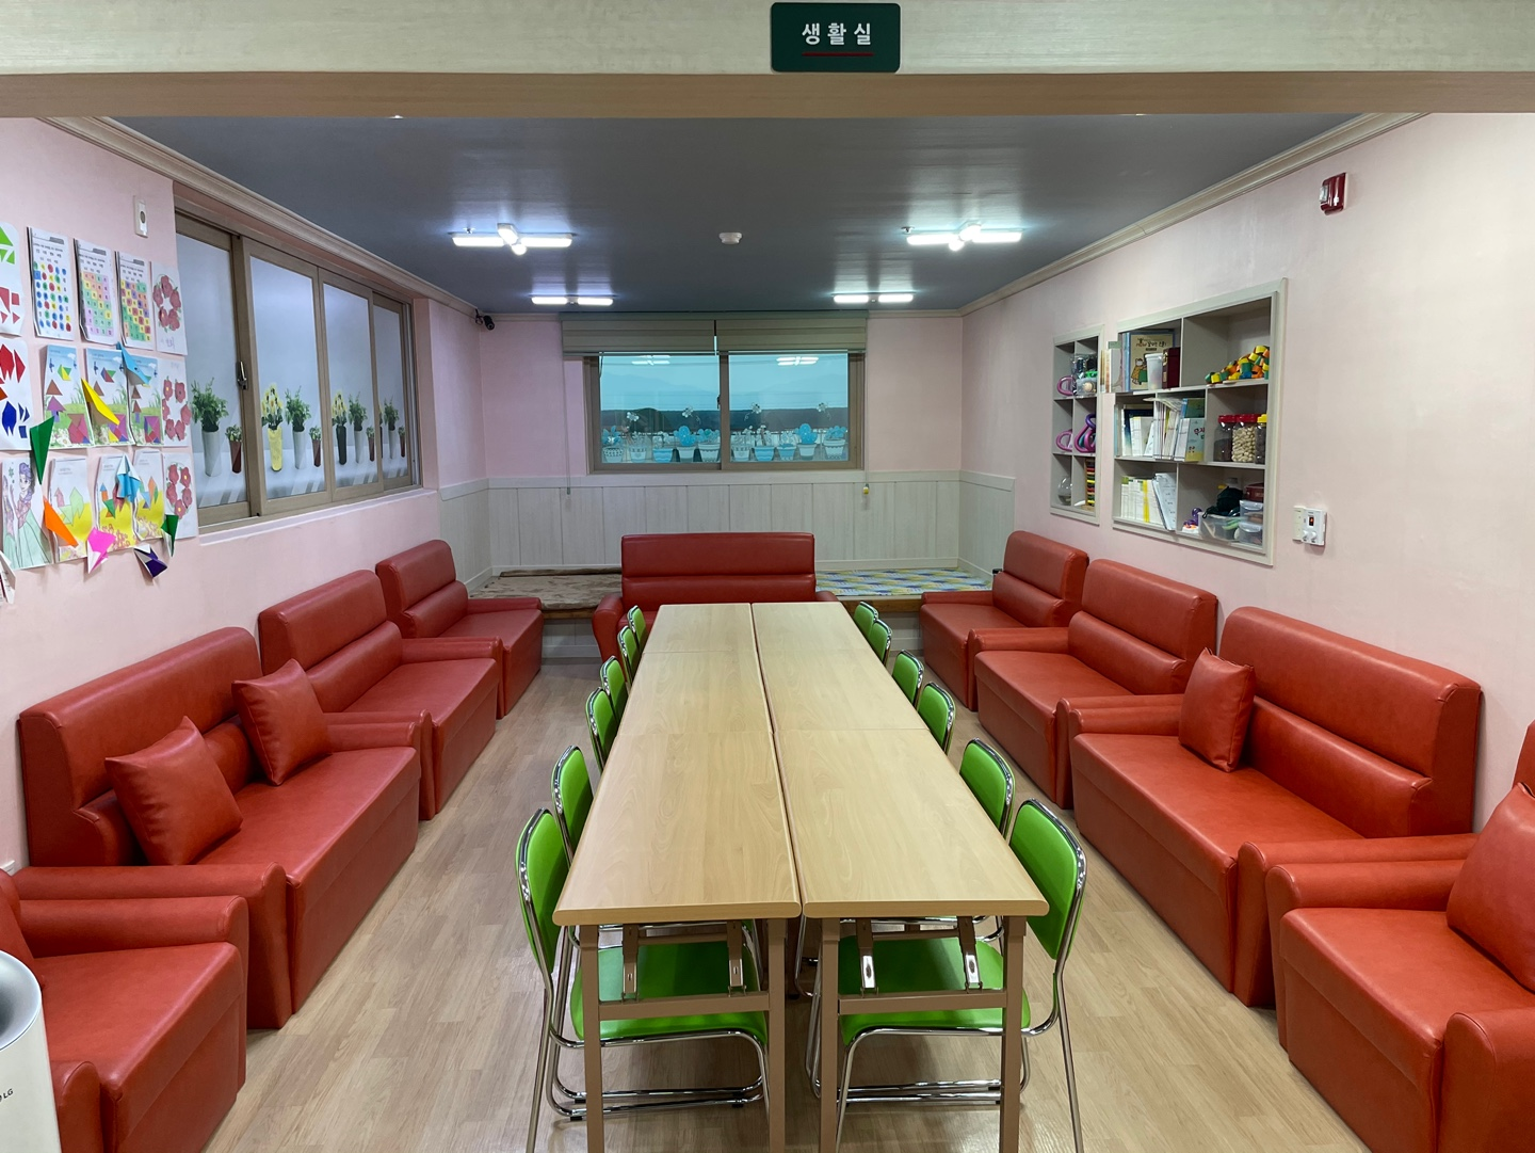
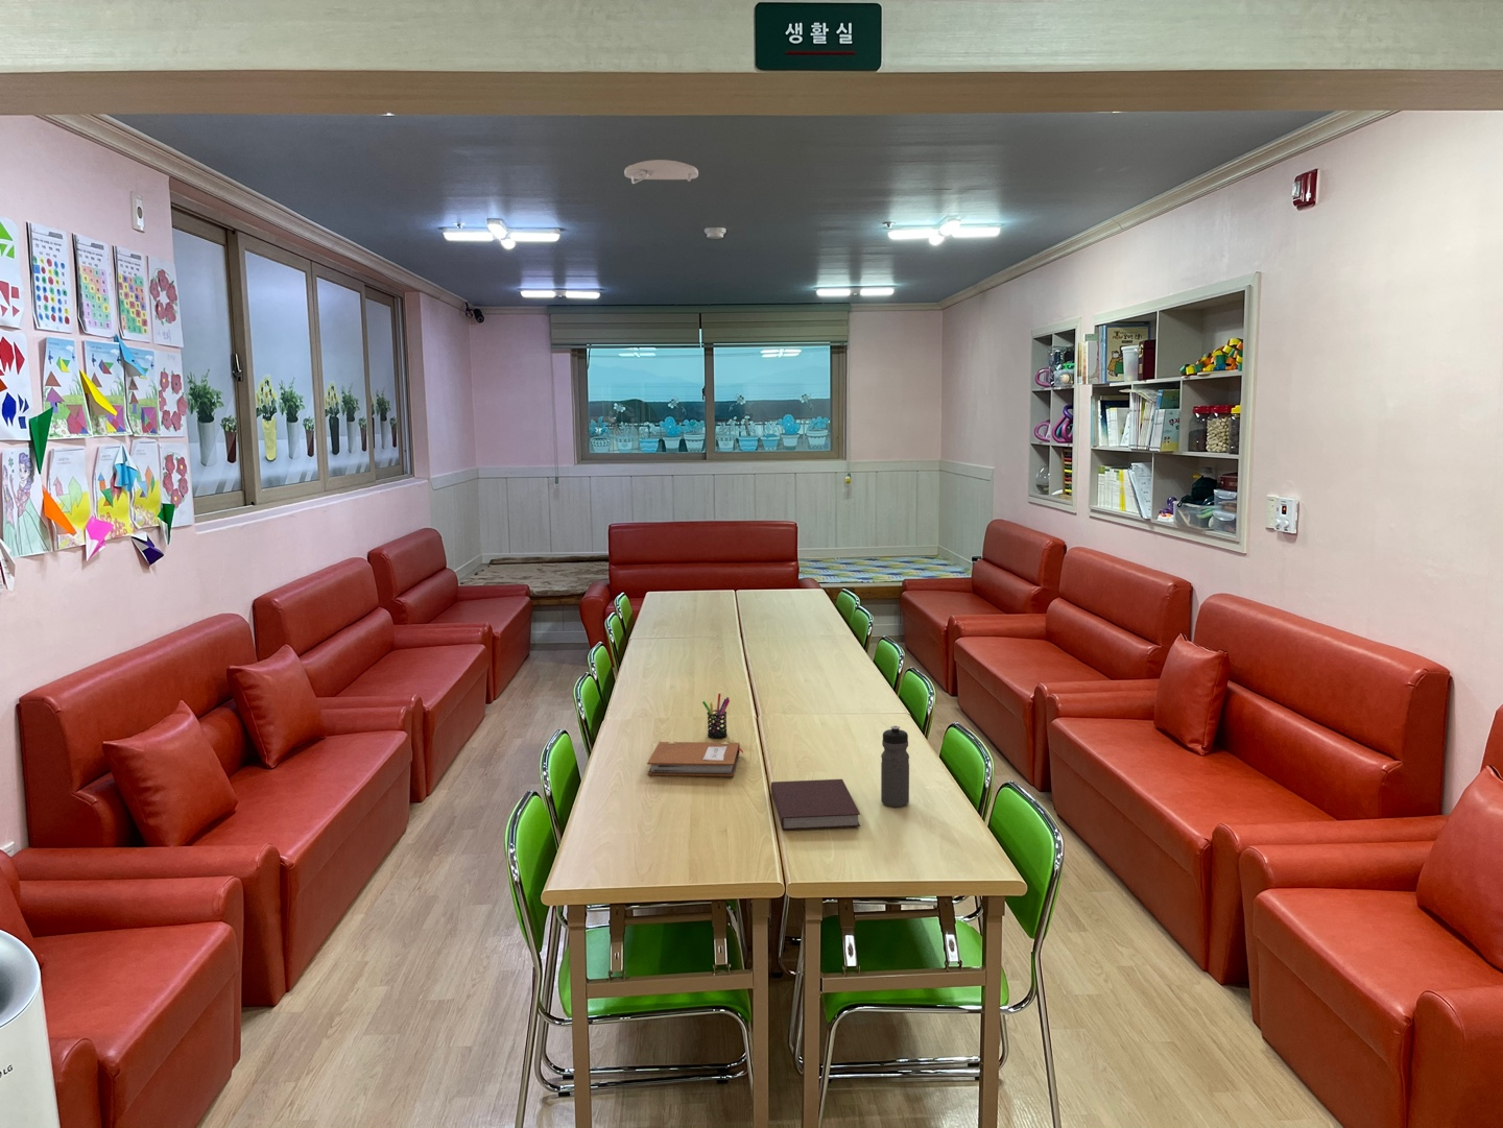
+ notebook [770,778,861,831]
+ water bottle [880,725,910,808]
+ smoke detector [623,159,699,185]
+ notebook [646,741,744,777]
+ pen holder [702,693,730,739]
